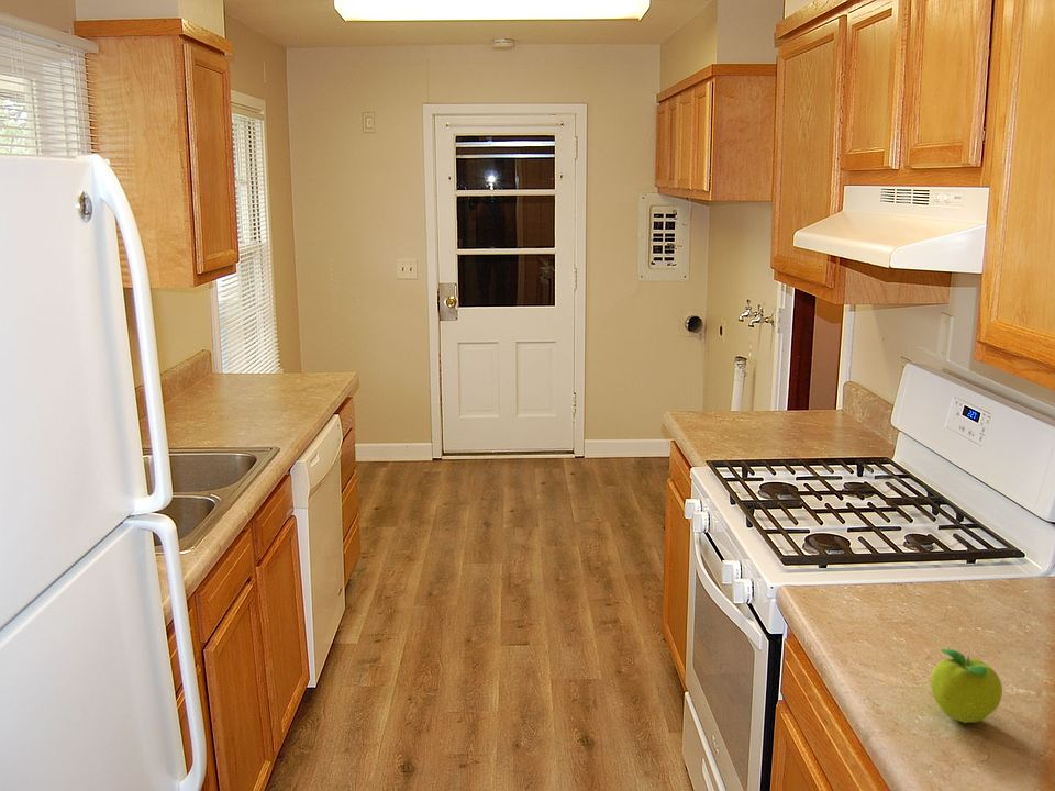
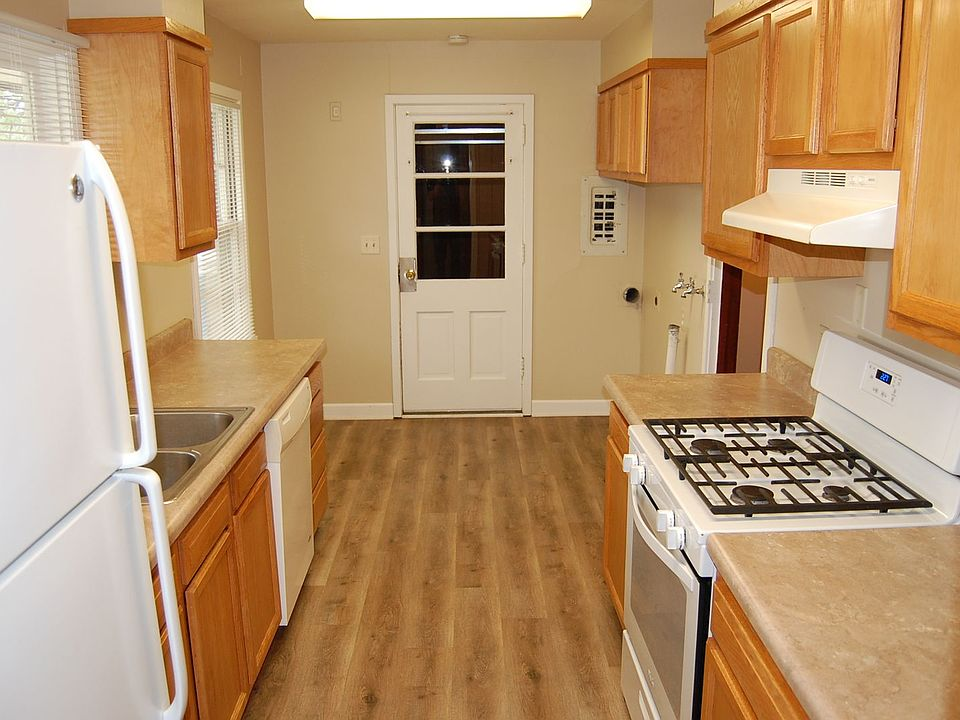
- fruit [930,648,1003,724]
